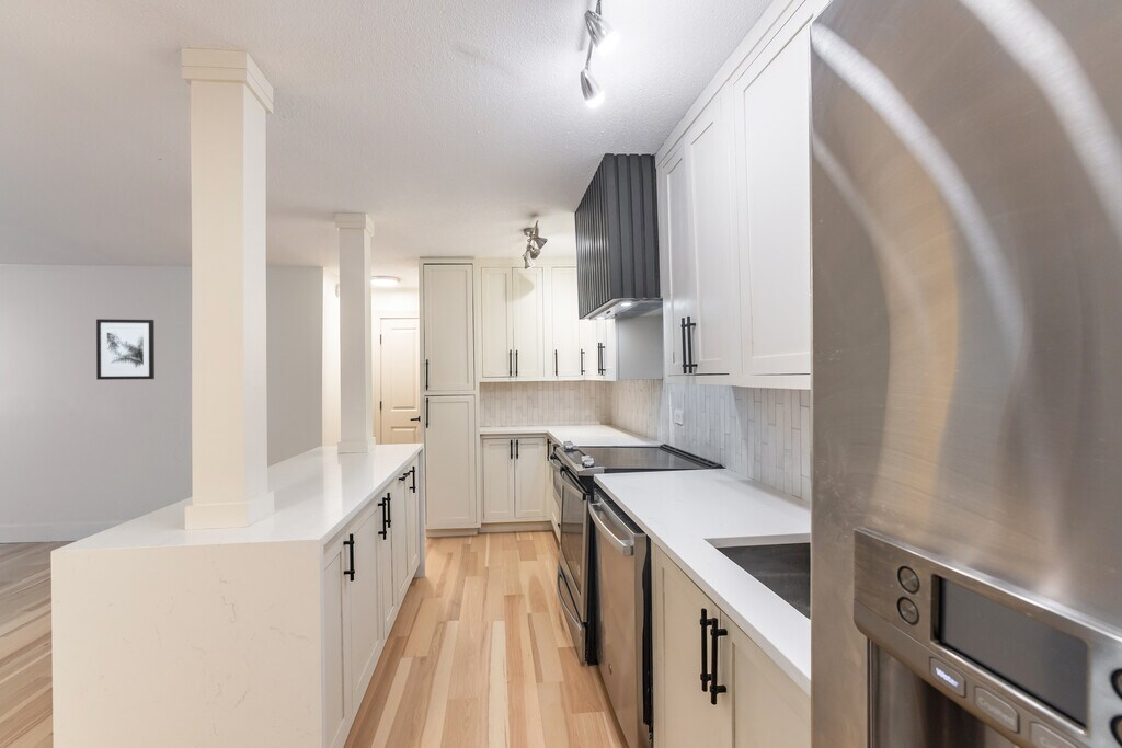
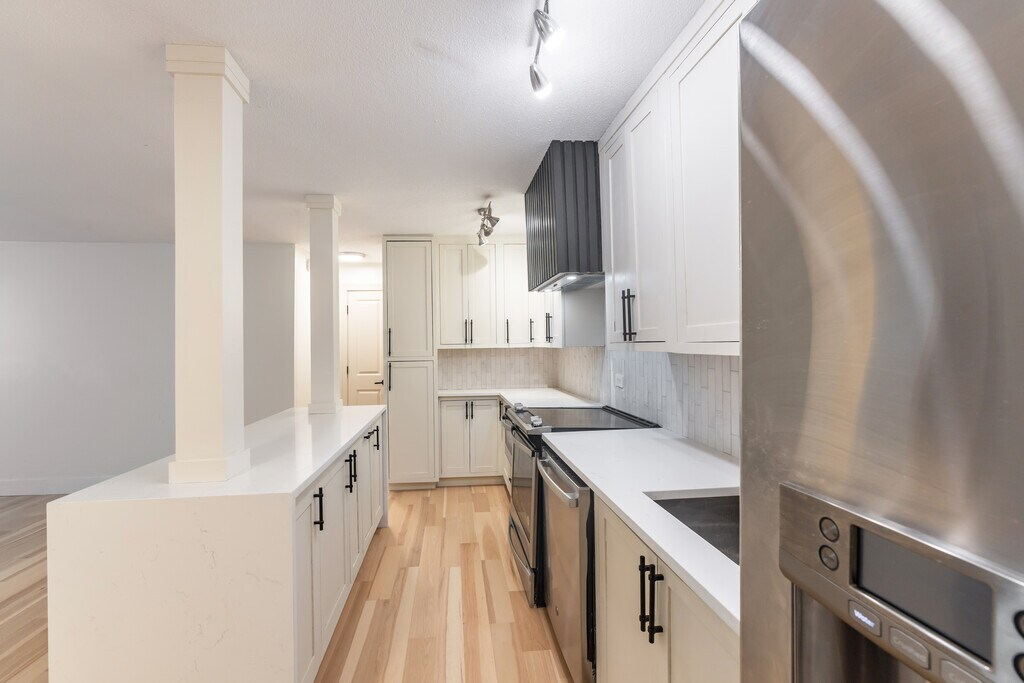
- wall art [95,318,156,381]
